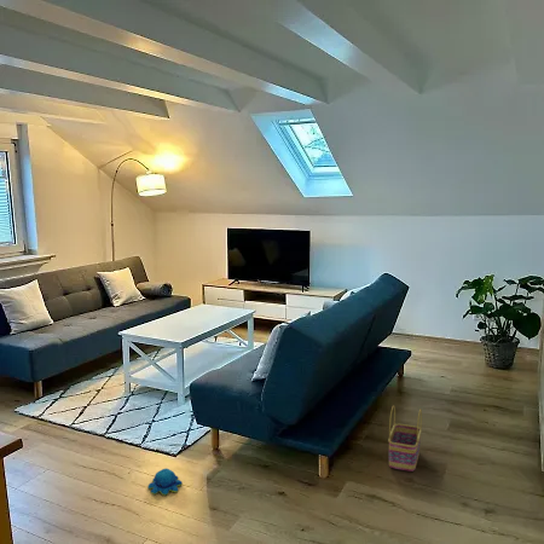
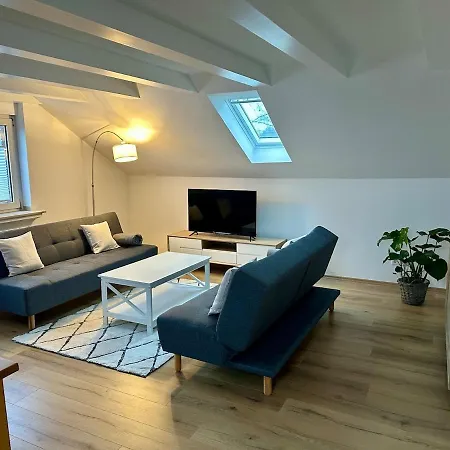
- basket [387,405,423,473]
- plush toy [146,467,184,496]
